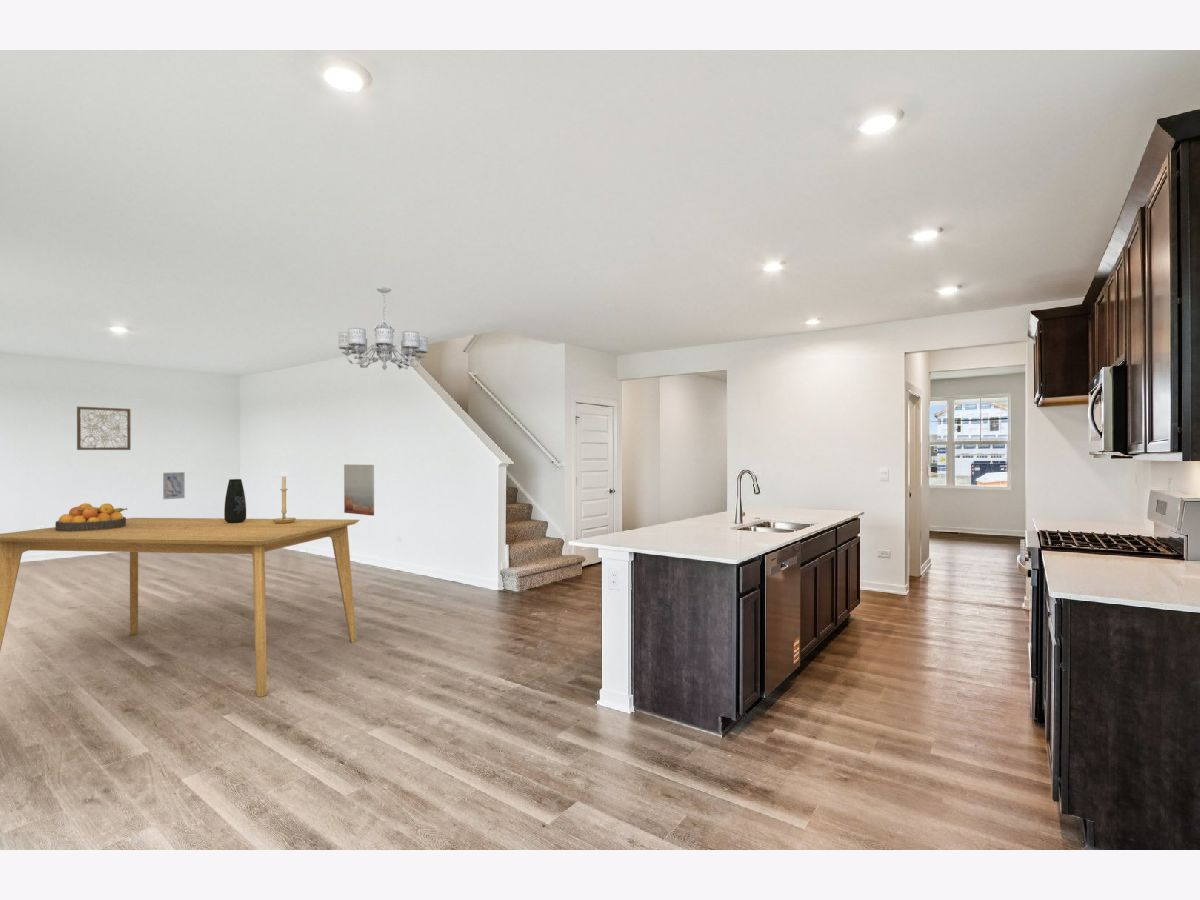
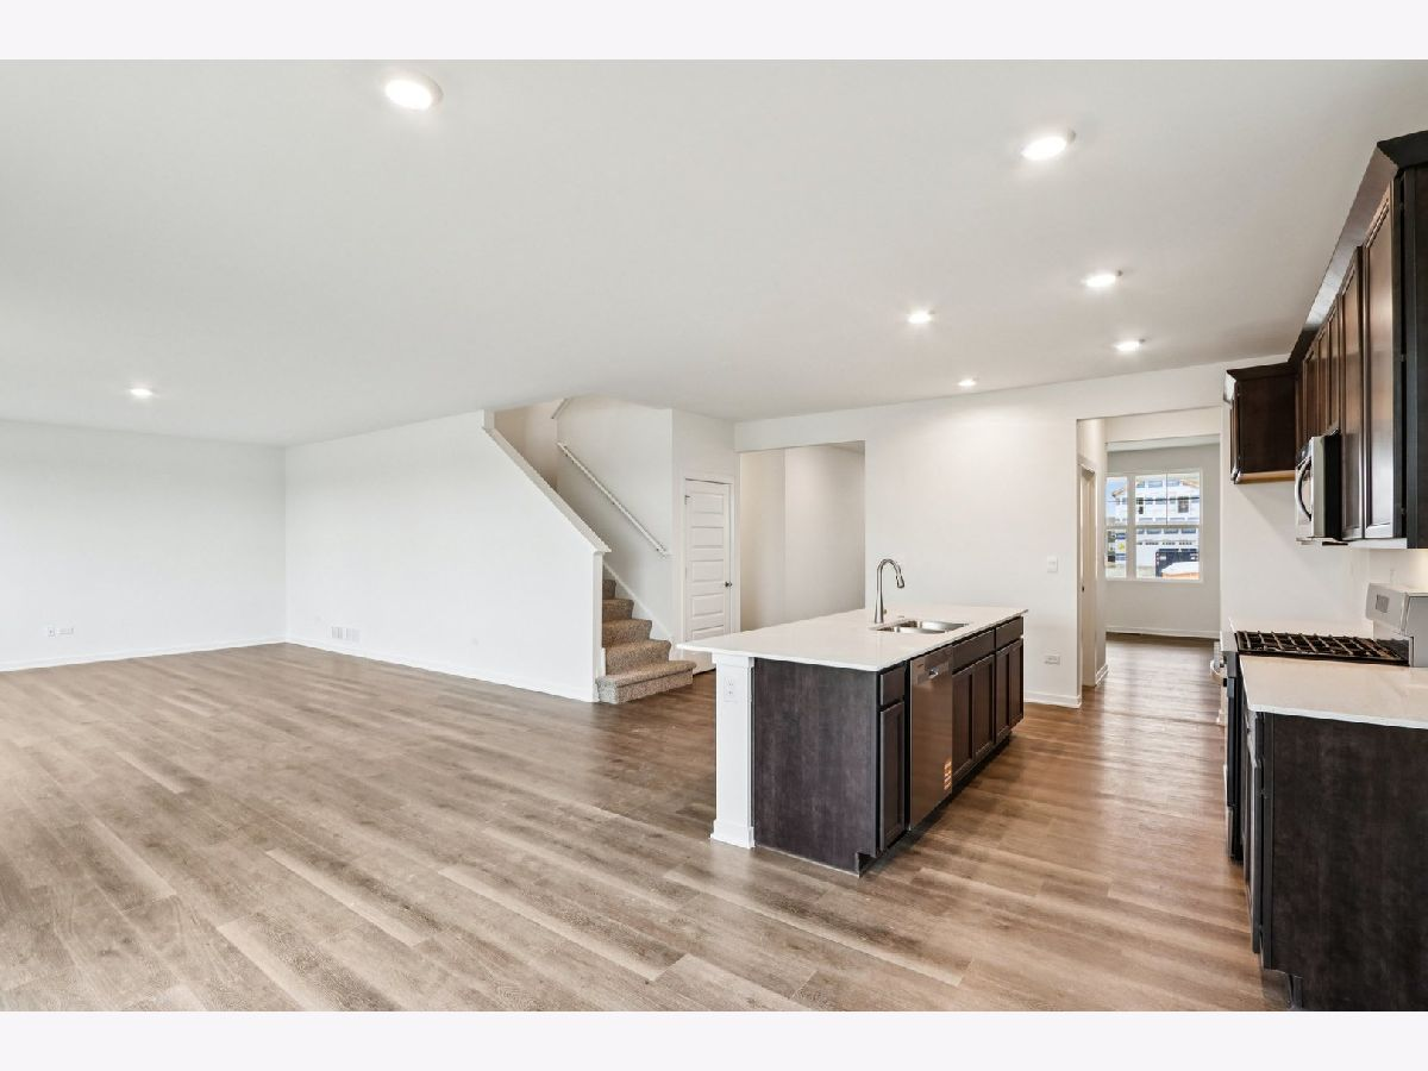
- candle holder [272,471,297,524]
- wall art [343,464,375,517]
- dining table [0,517,360,698]
- fruit bowl [54,502,129,531]
- chandelier [338,286,429,372]
- wall art [162,471,186,500]
- vase [223,478,247,523]
- wall art [76,406,132,451]
